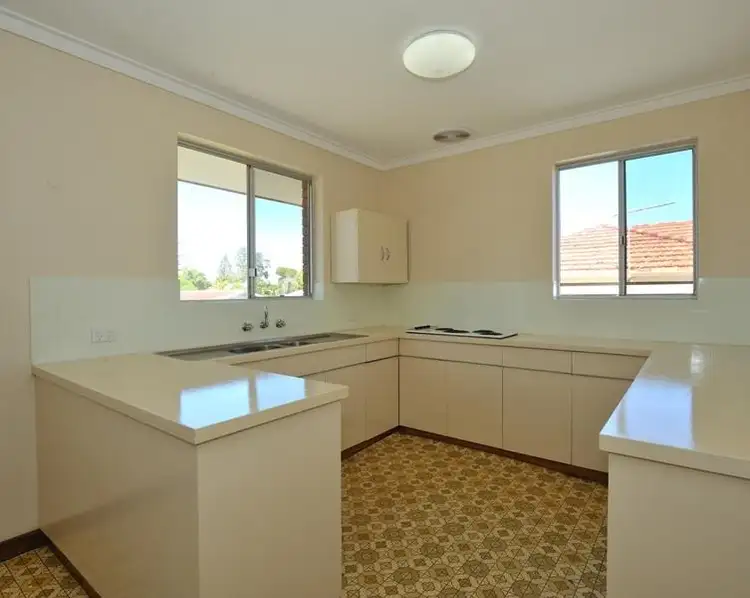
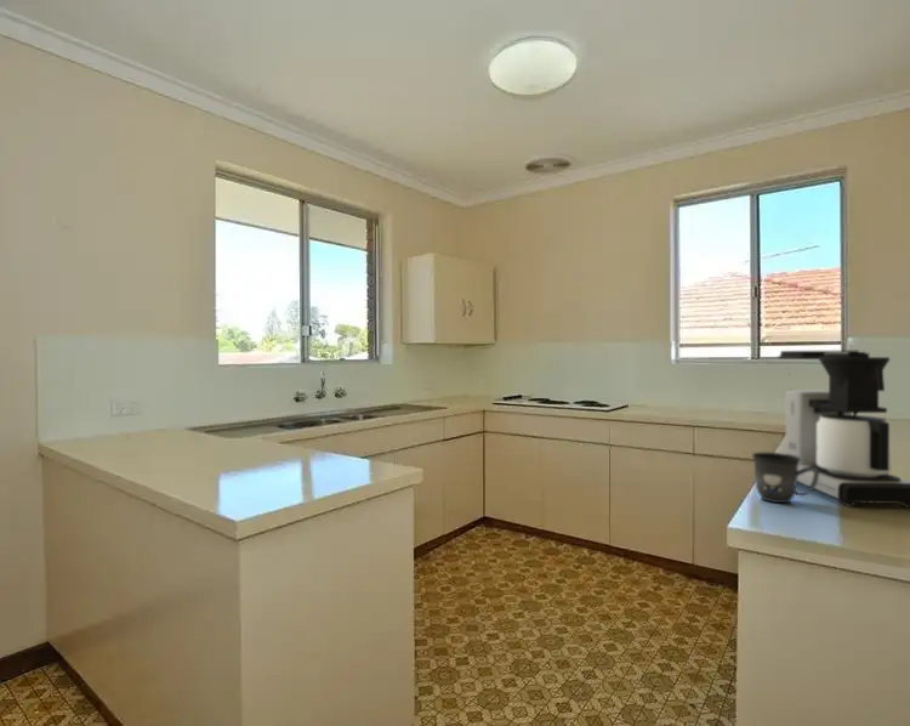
+ coffee maker [775,350,910,509]
+ mug [751,452,819,504]
